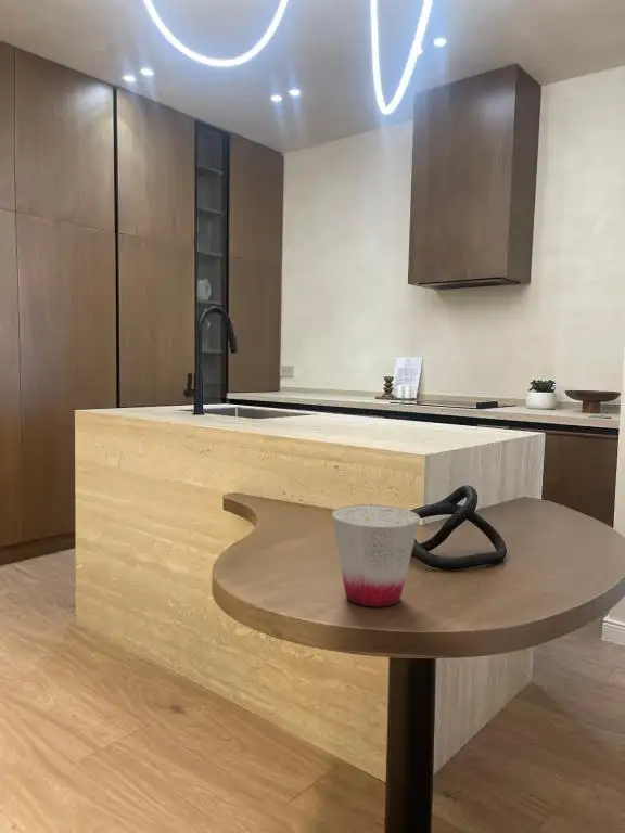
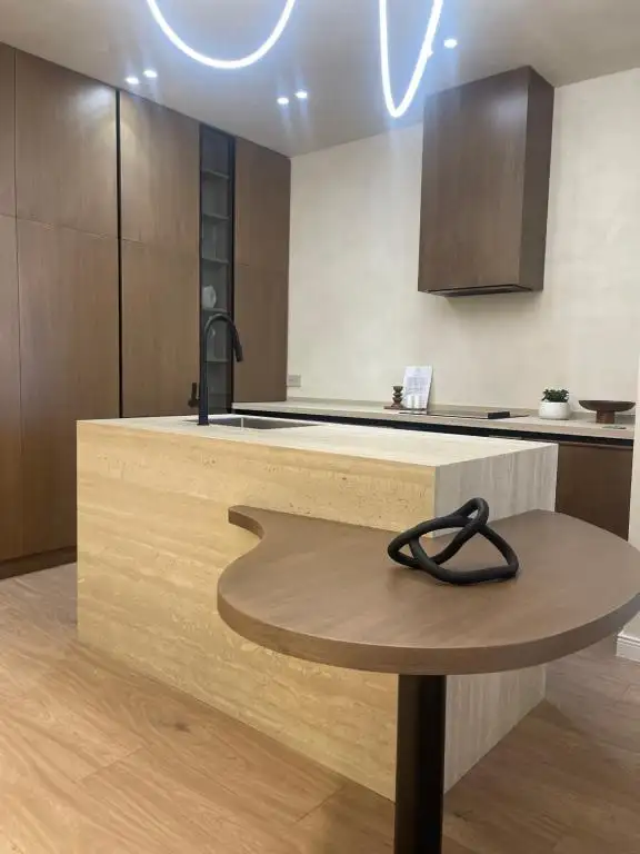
- cup [331,503,421,607]
